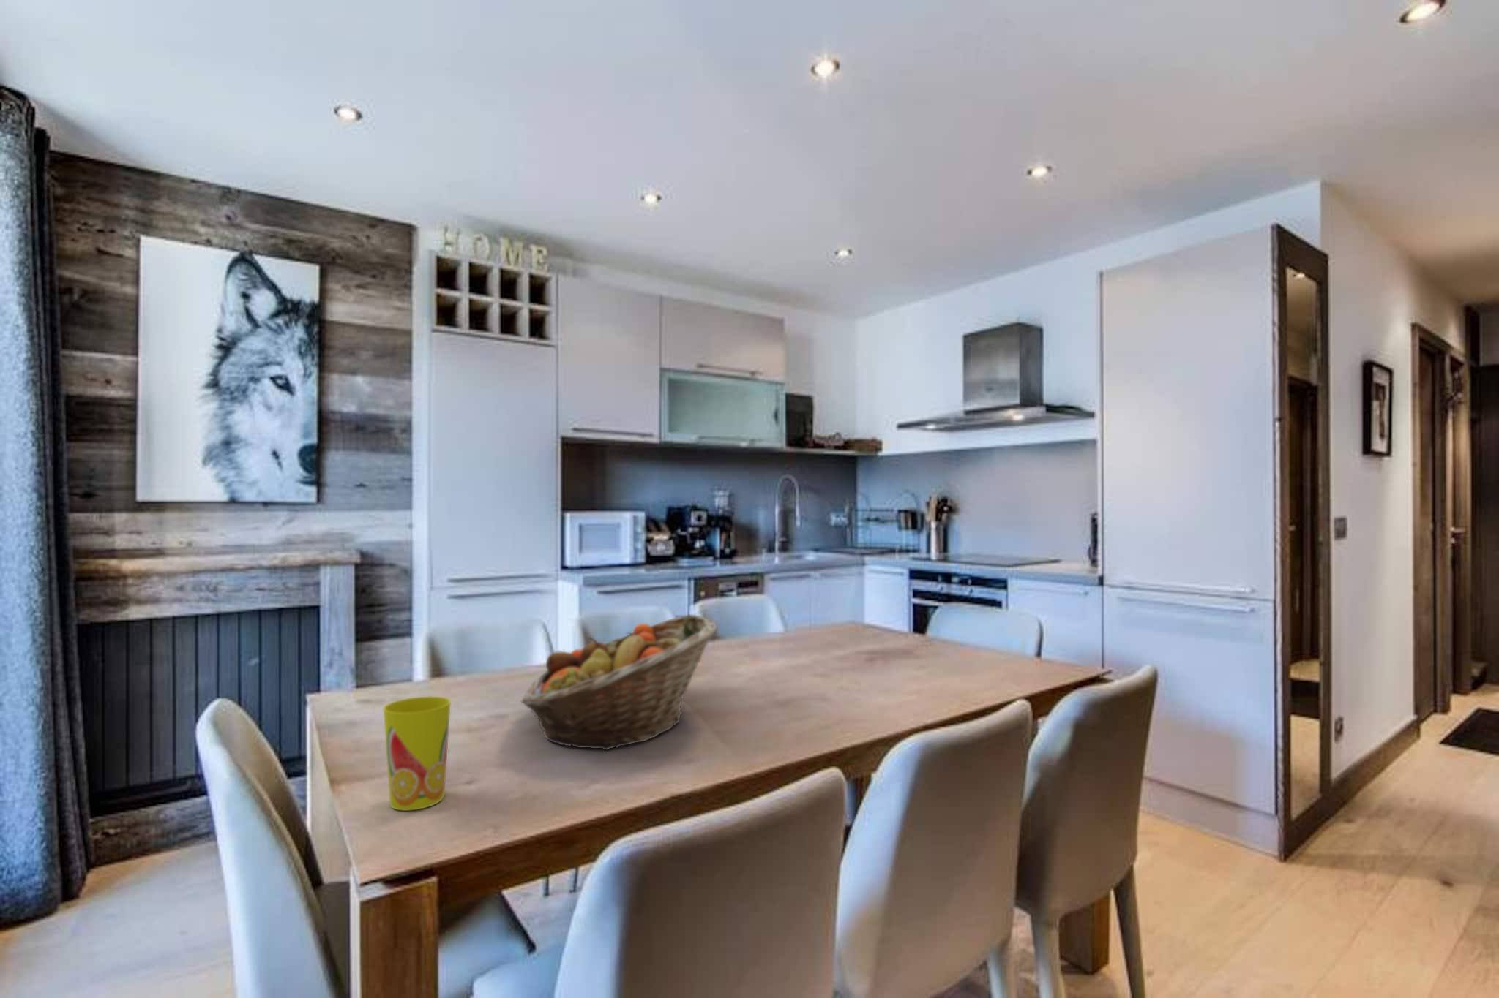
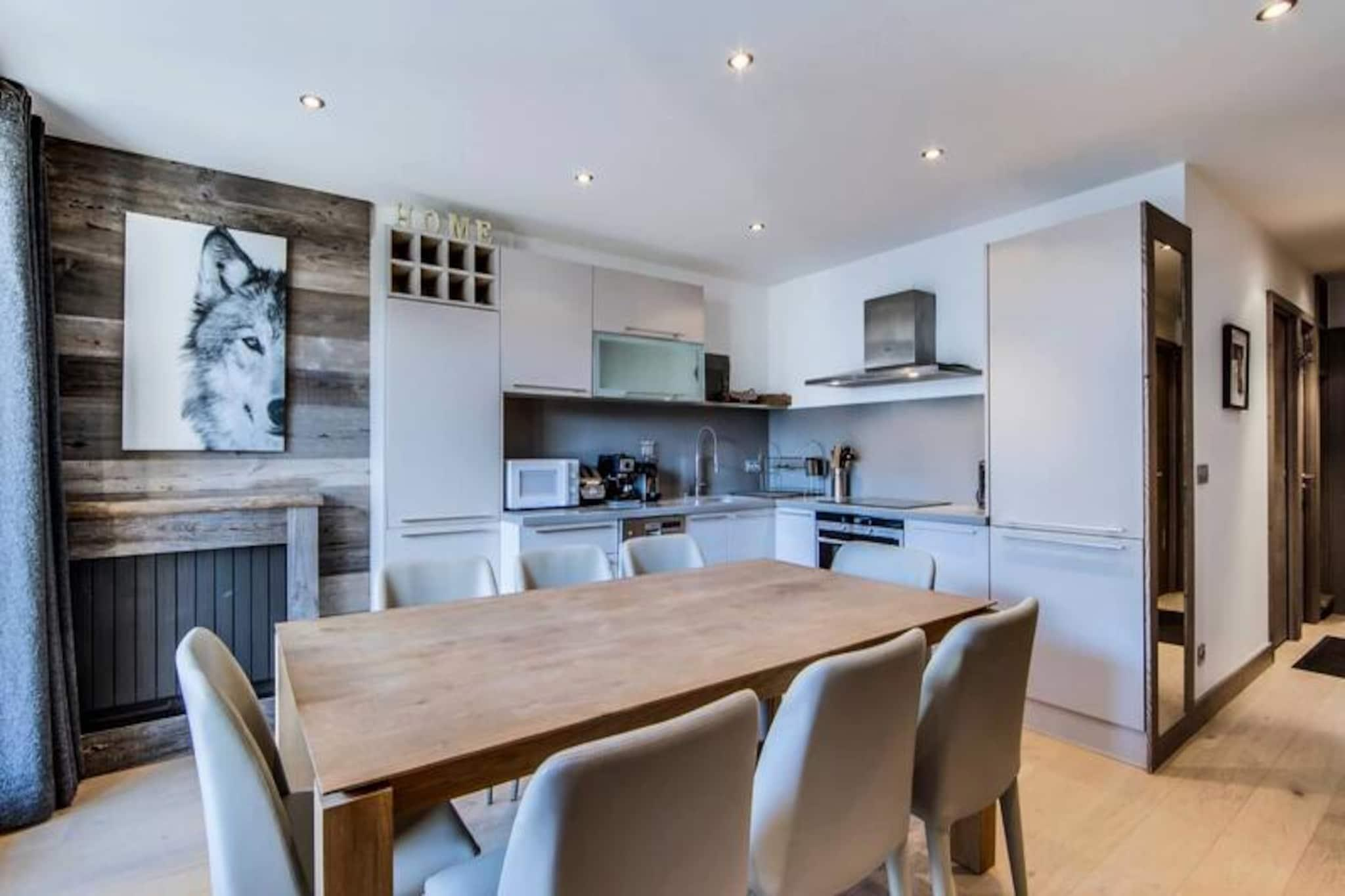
- cup [382,695,451,812]
- fruit basket [520,614,718,751]
